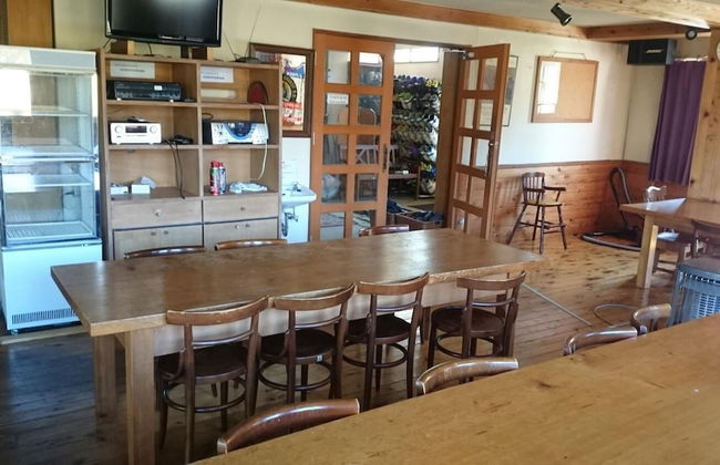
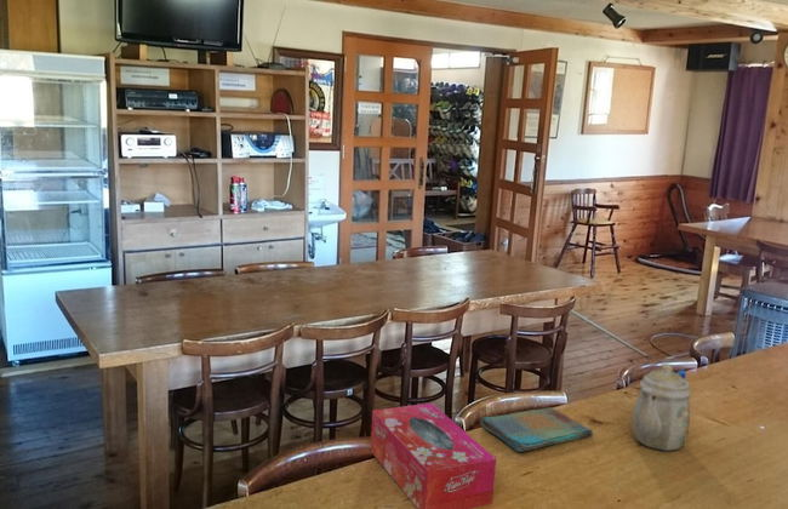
+ teapot [630,362,692,452]
+ dish towel [479,406,594,453]
+ tissue box [370,402,497,509]
